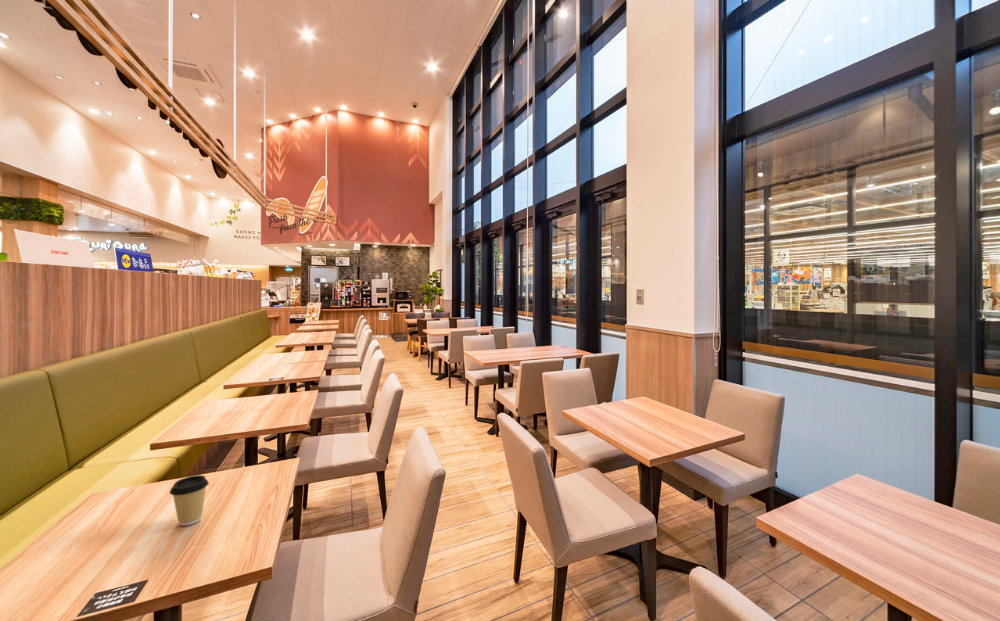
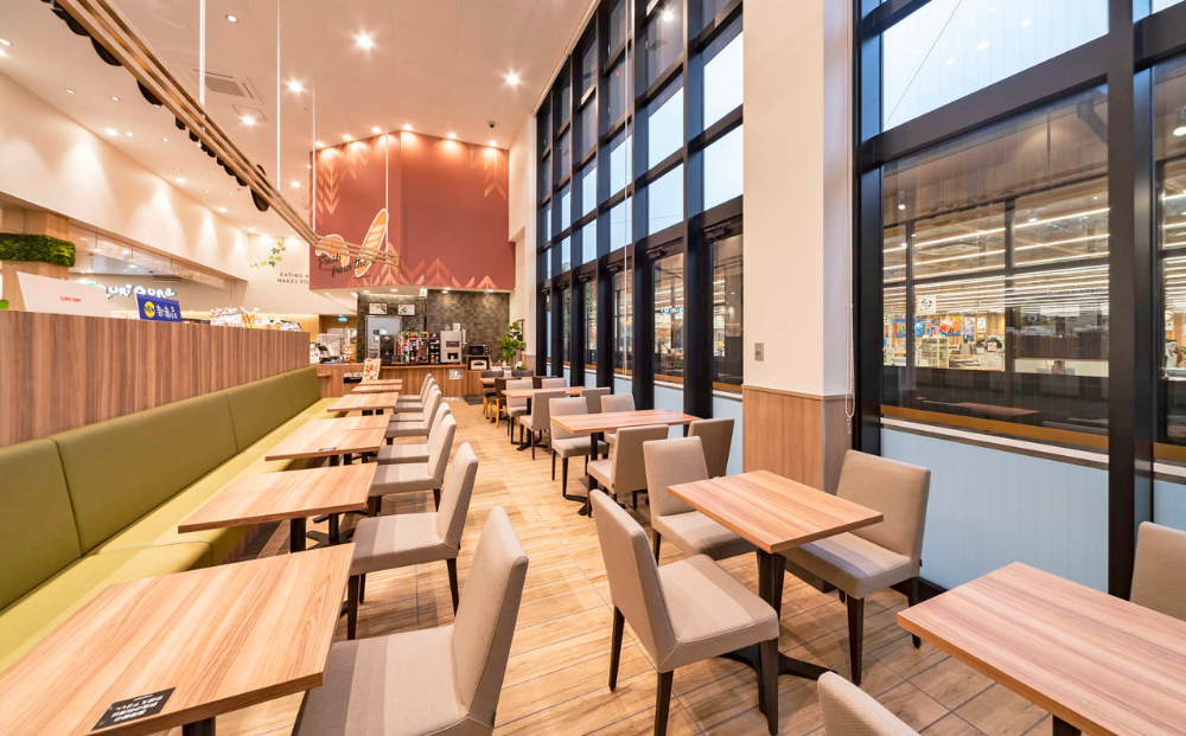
- coffee cup [168,474,210,527]
